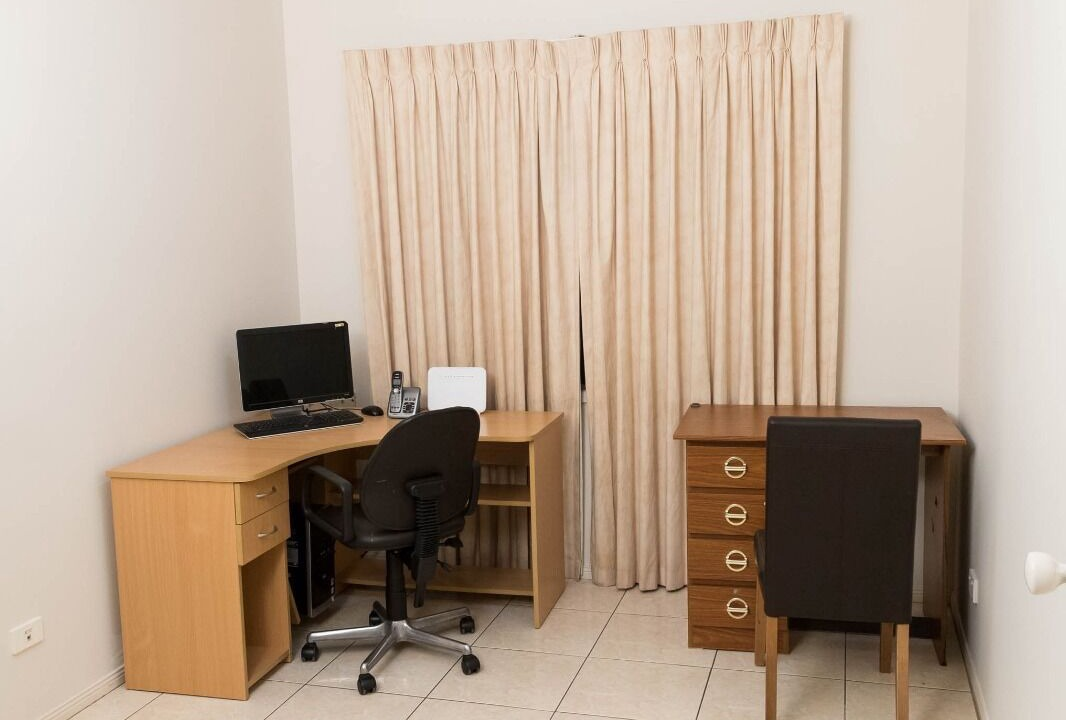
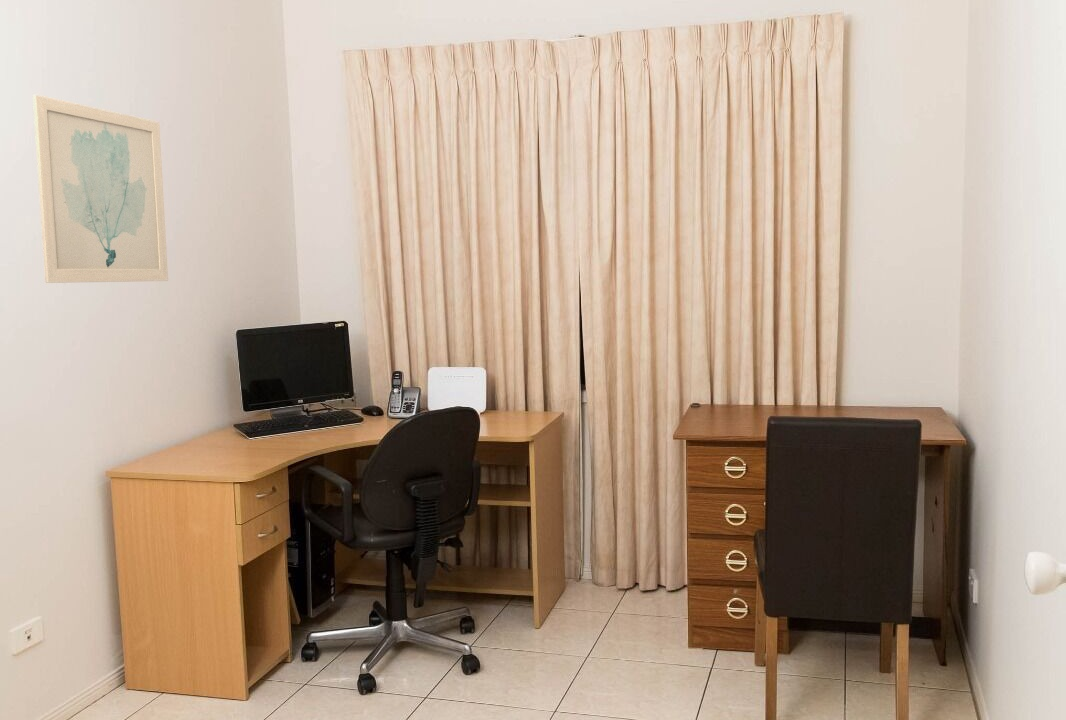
+ wall art [32,94,169,284]
